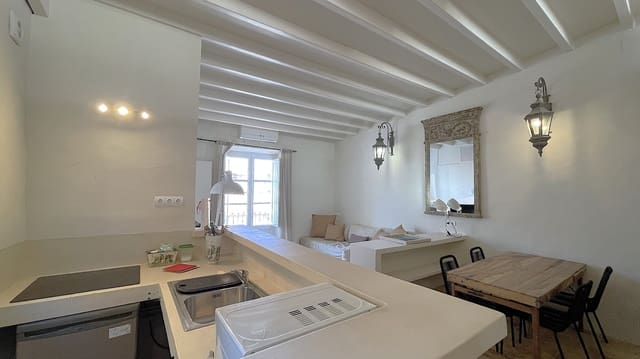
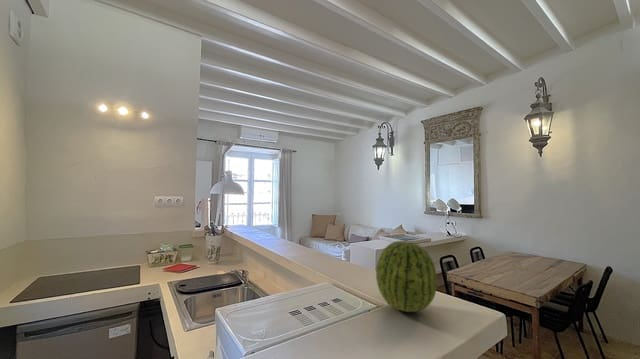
+ fruit [375,240,438,313]
